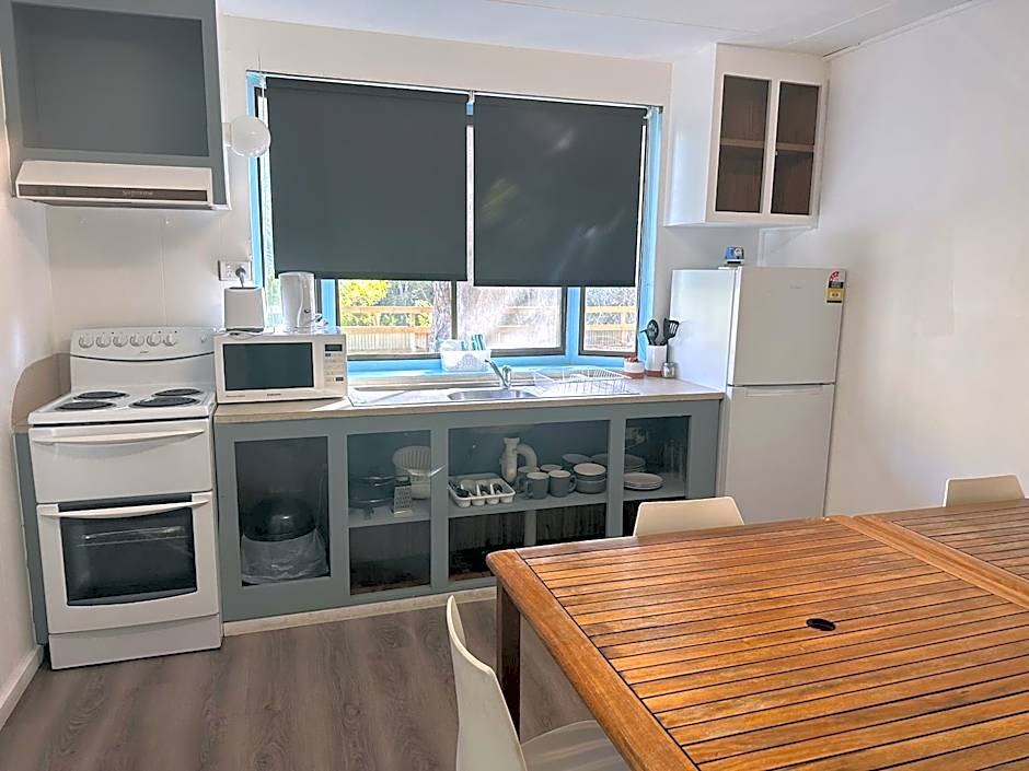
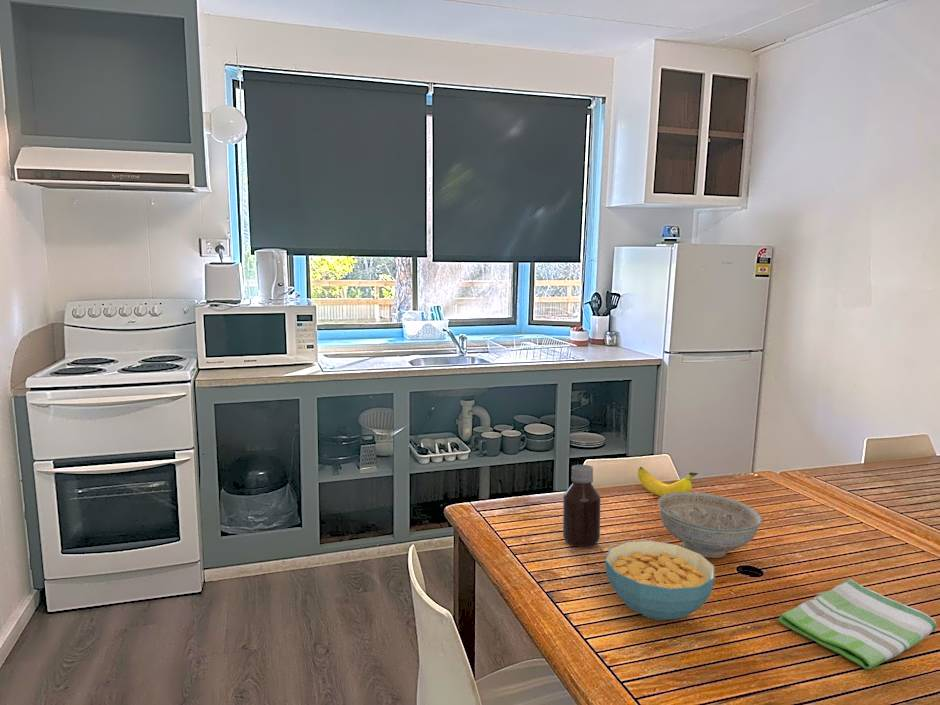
+ banana [637,466,699,497]
+ cereal bowl [604,540,716,621]
+ decorative bowl [657,491,763,559]
+ dish towel [777,578,938,670]
+ bottle [562,464,601,548]
